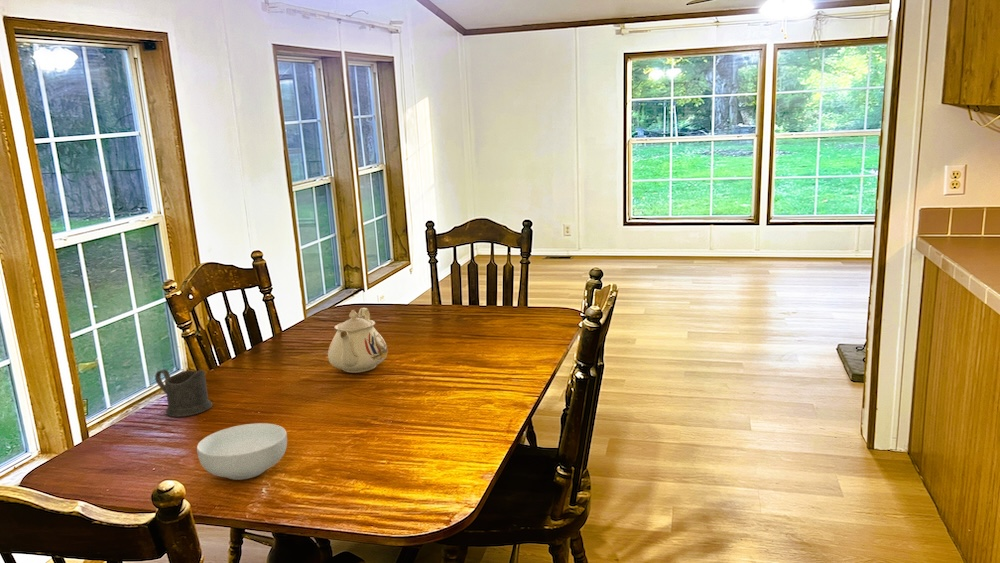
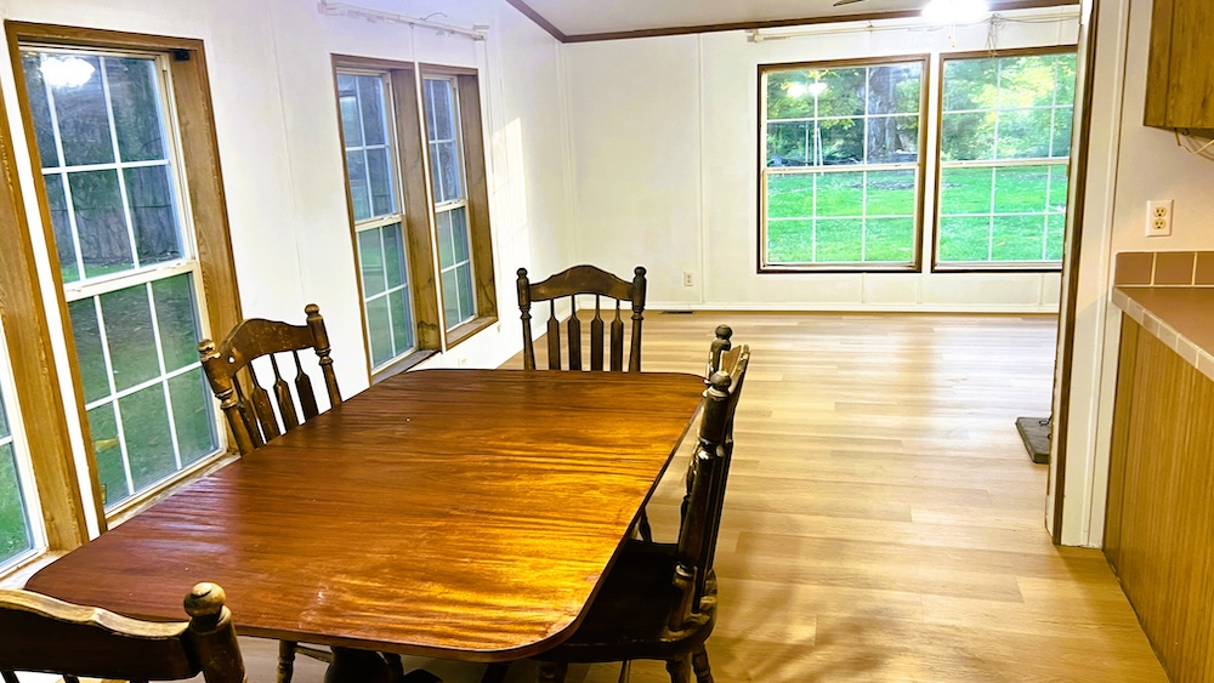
- cereal bowl [196,422,288,481]
- cup [154,368,214,417]
- teapot [327,307,389,374]
